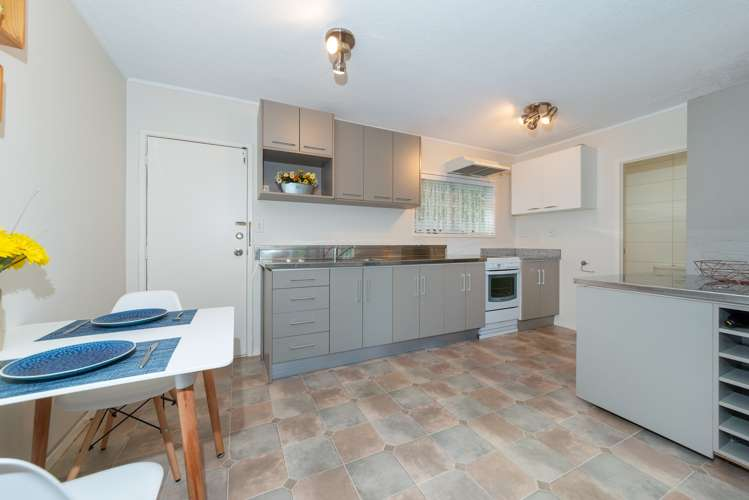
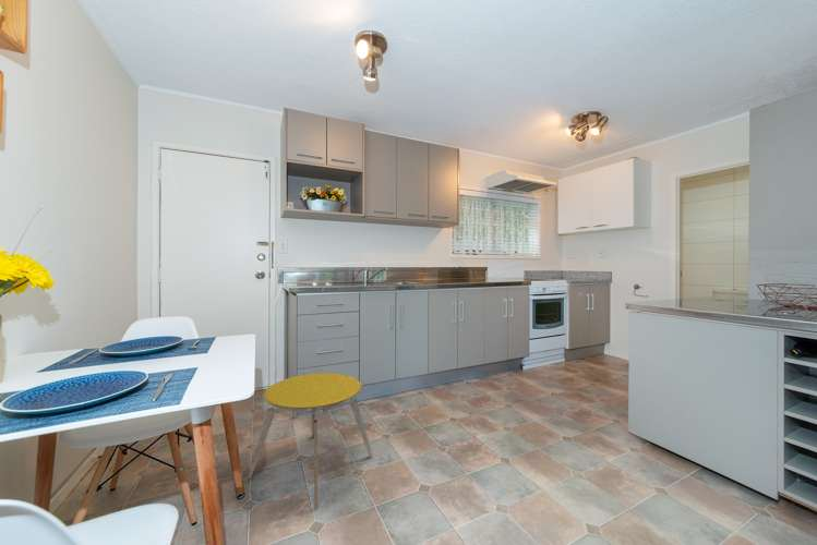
+ stool [247,372,374,510]
